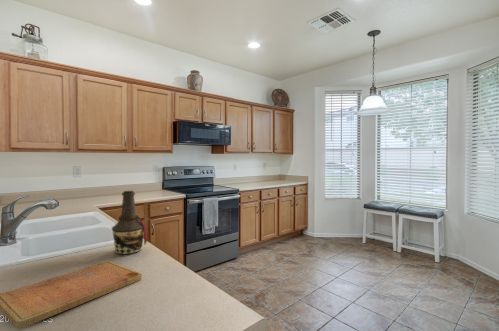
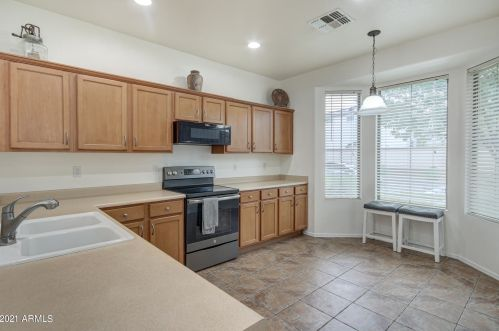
- cutting board [0,260,143,329]
- bottle [111,190,148,256]
